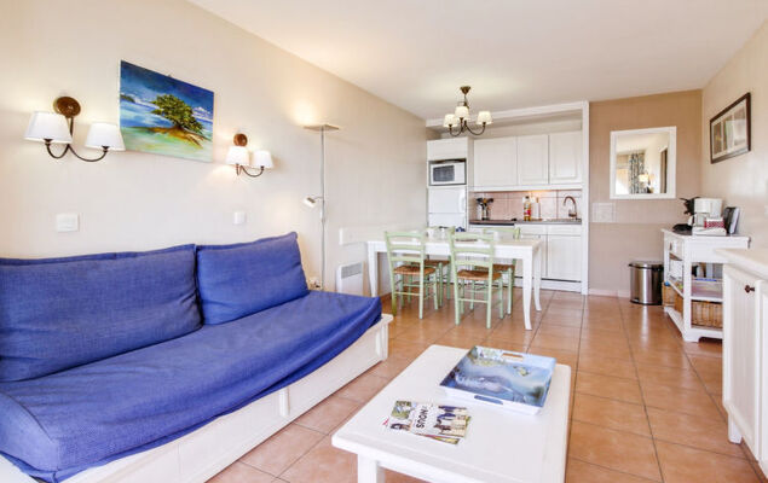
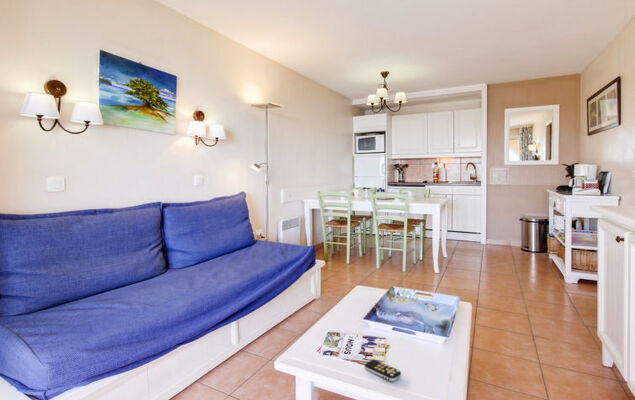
+ remote control [364,359,402,382]
